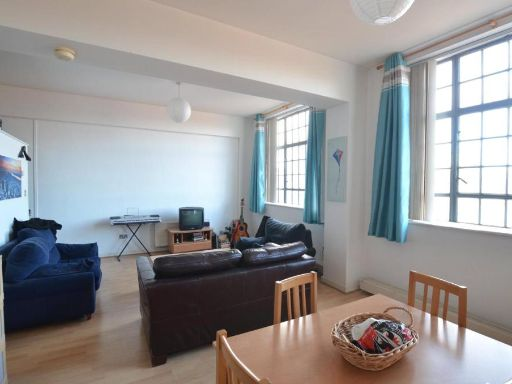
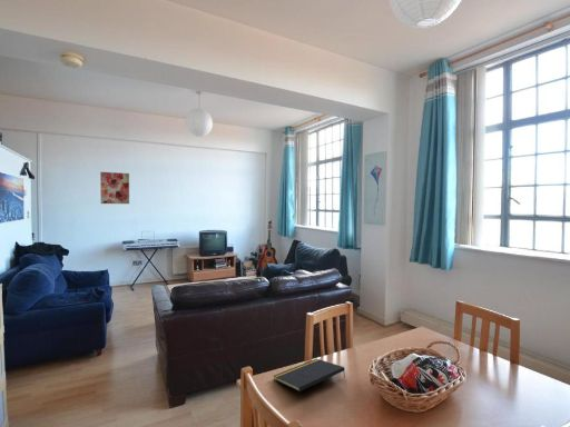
+ notepad [273,358,346,393]
+ wall art [99,171,130,205]
